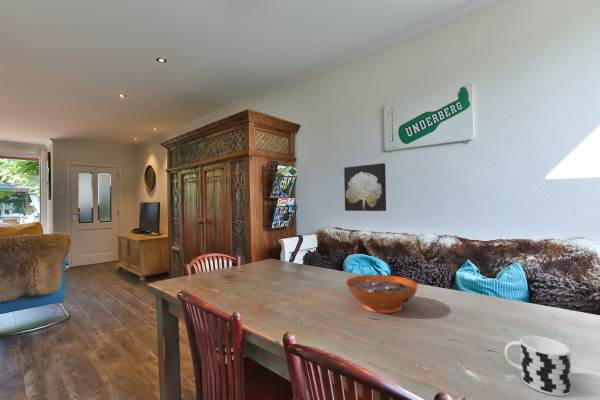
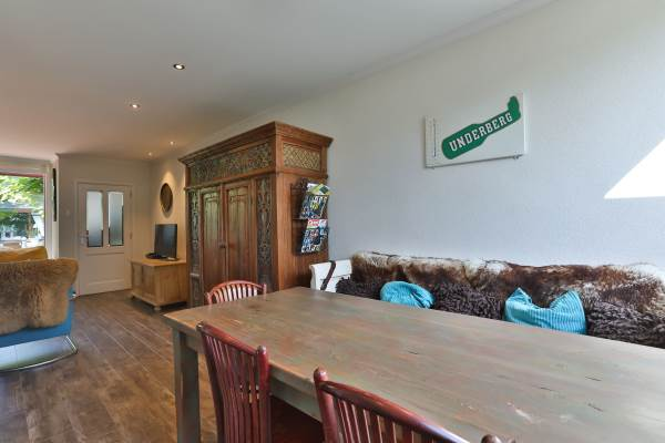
- decorative bowl [345,274,419,314]
- wall art [343,162,387,212]
- cup [504,335,572,397]
